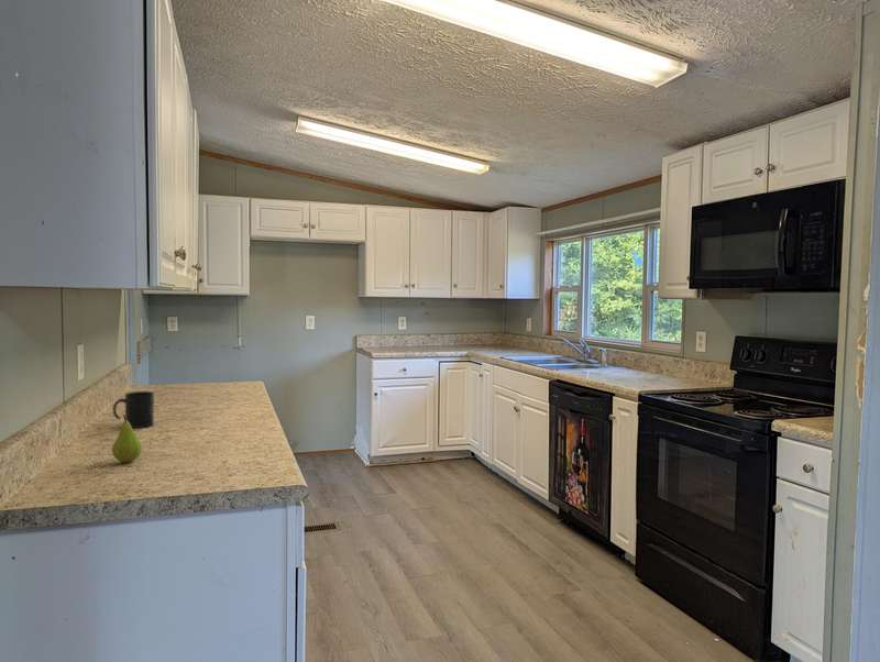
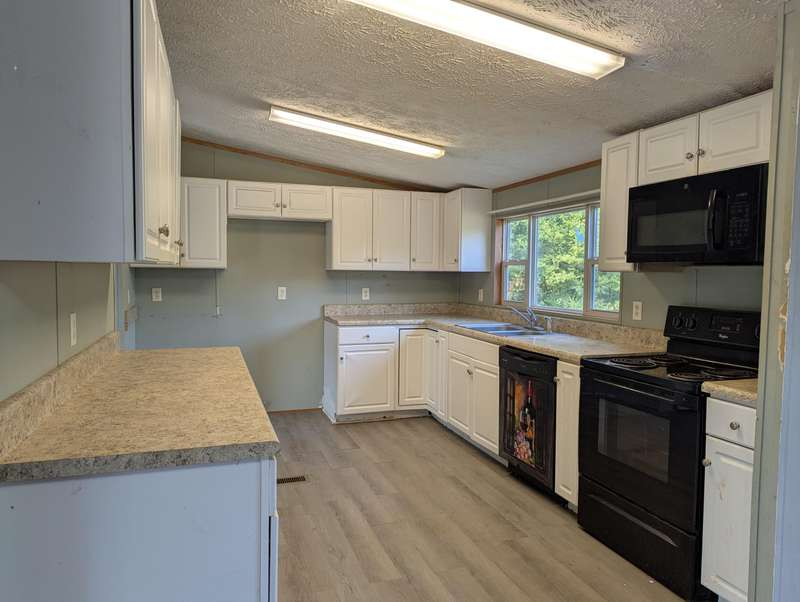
- mug [112,390,155,429]
- fruit [111,413,143,463]
